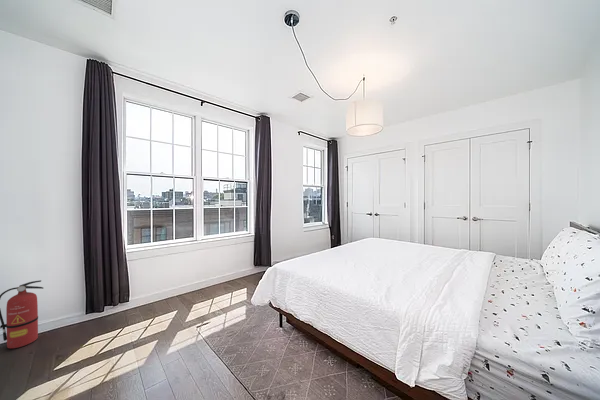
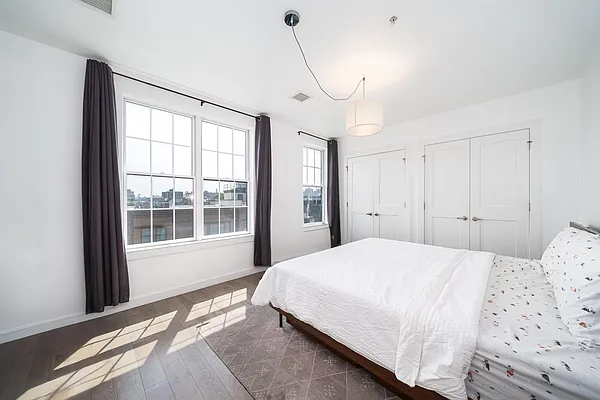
- fire extinguisher [0,279,44,349]
